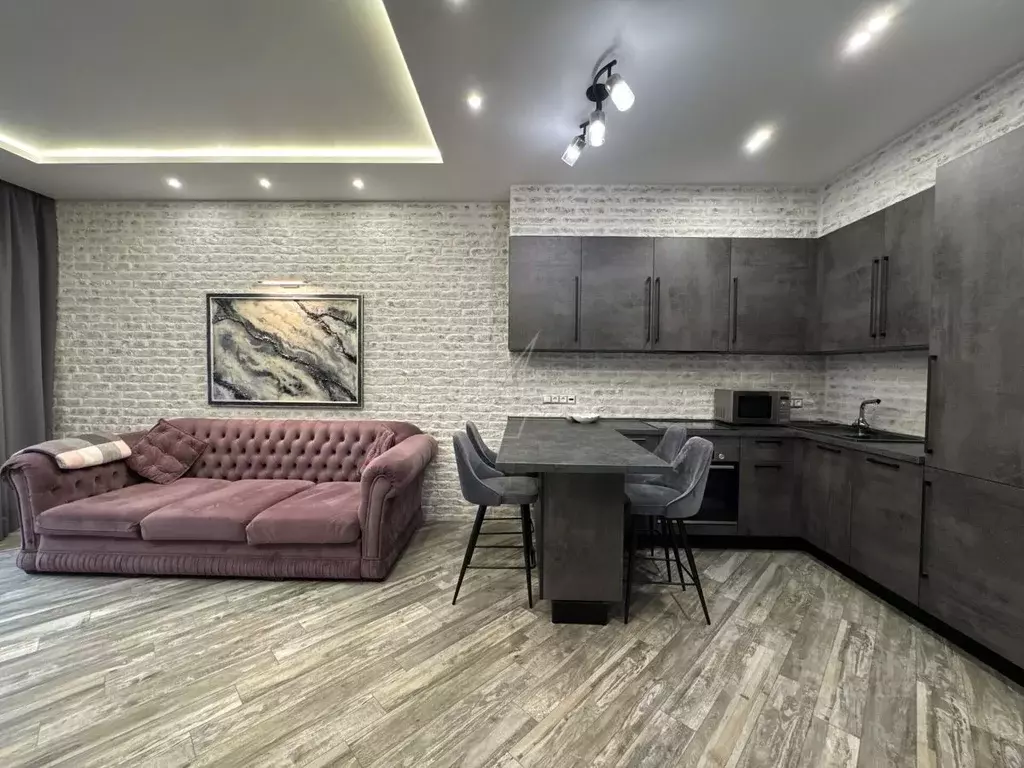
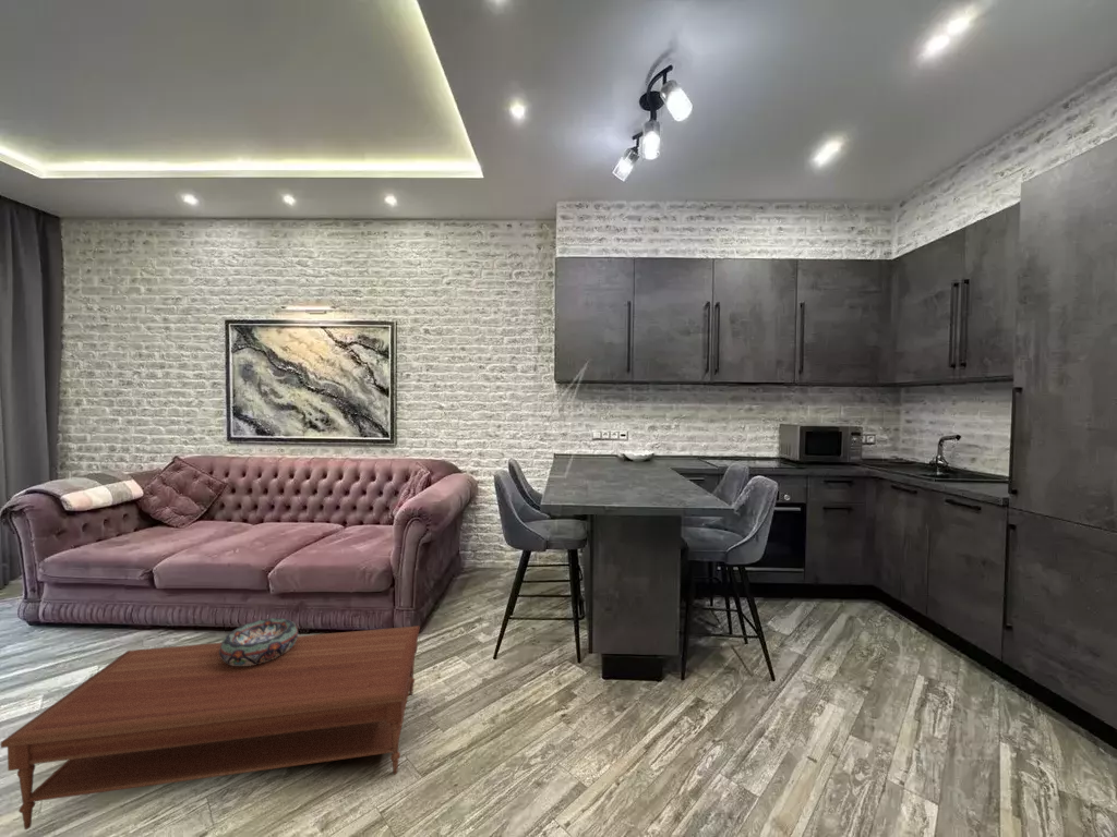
+ coffee table [0,624,421,830]
+ decorative bowl [219,617,299,666]
